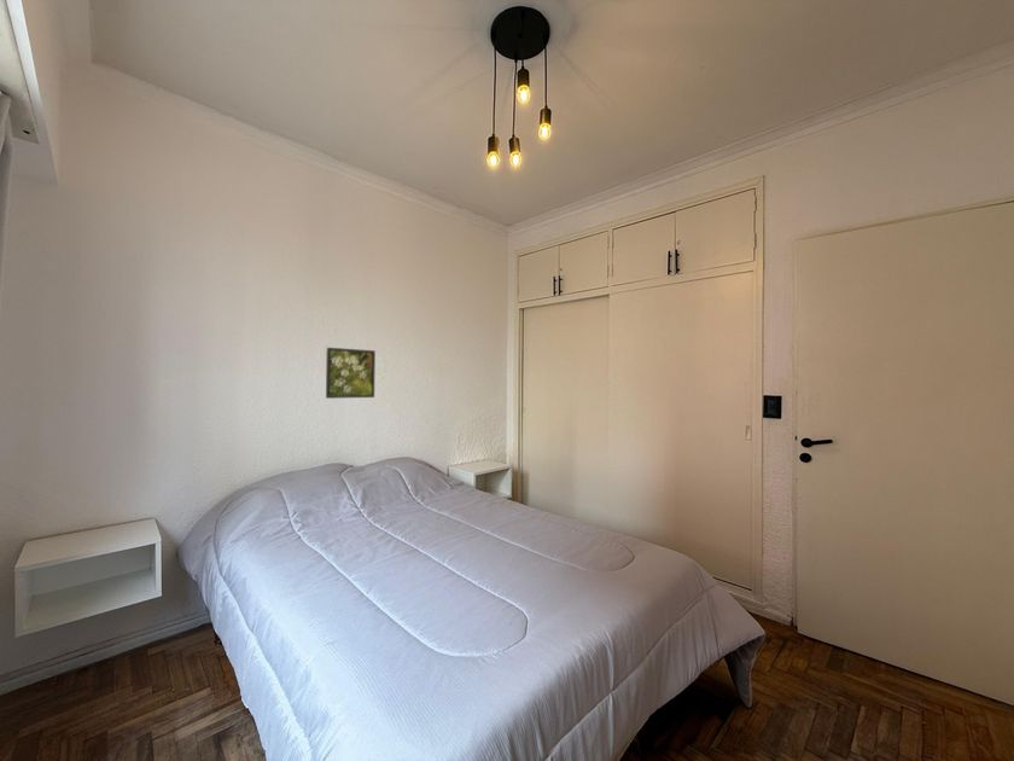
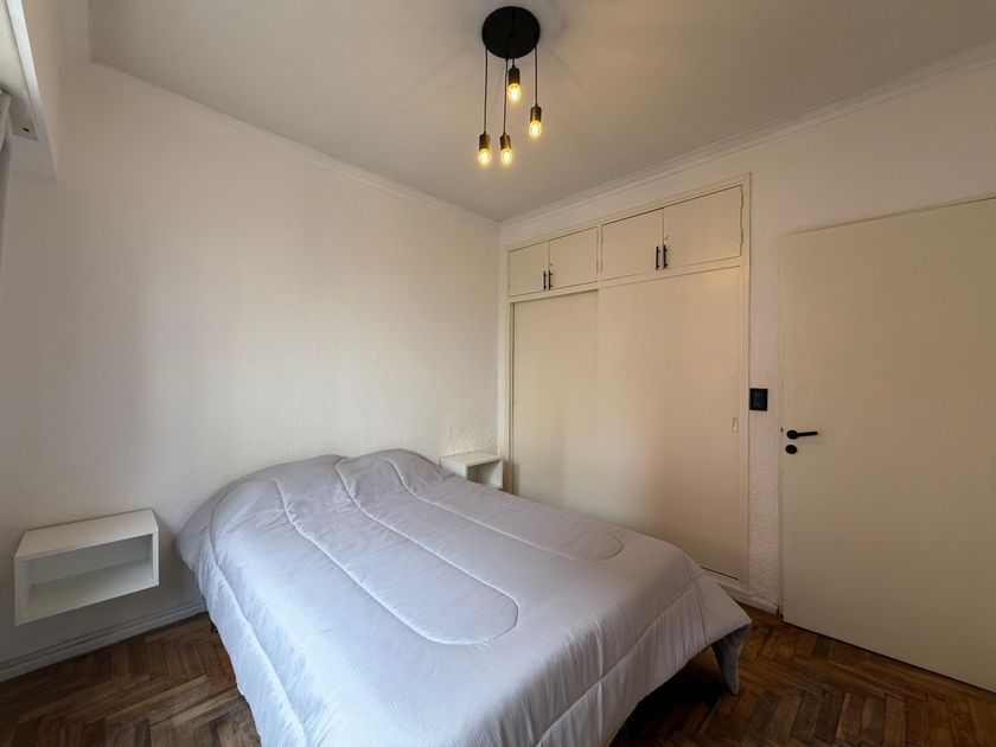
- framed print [325,347,377,400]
